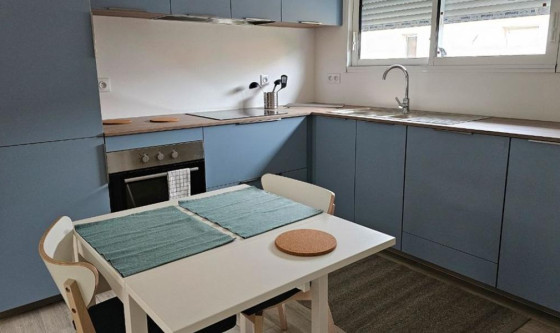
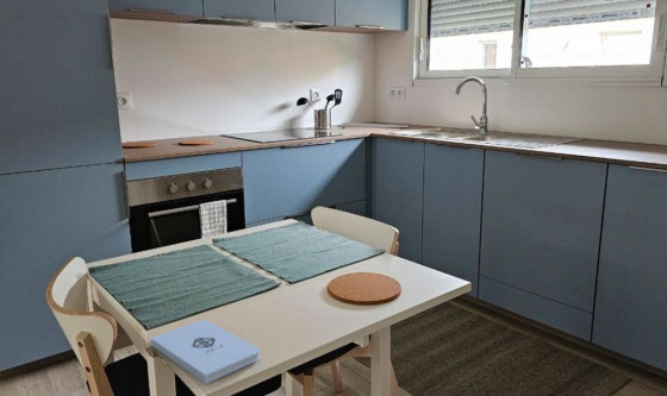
+ notepad [149,319,261,384]
